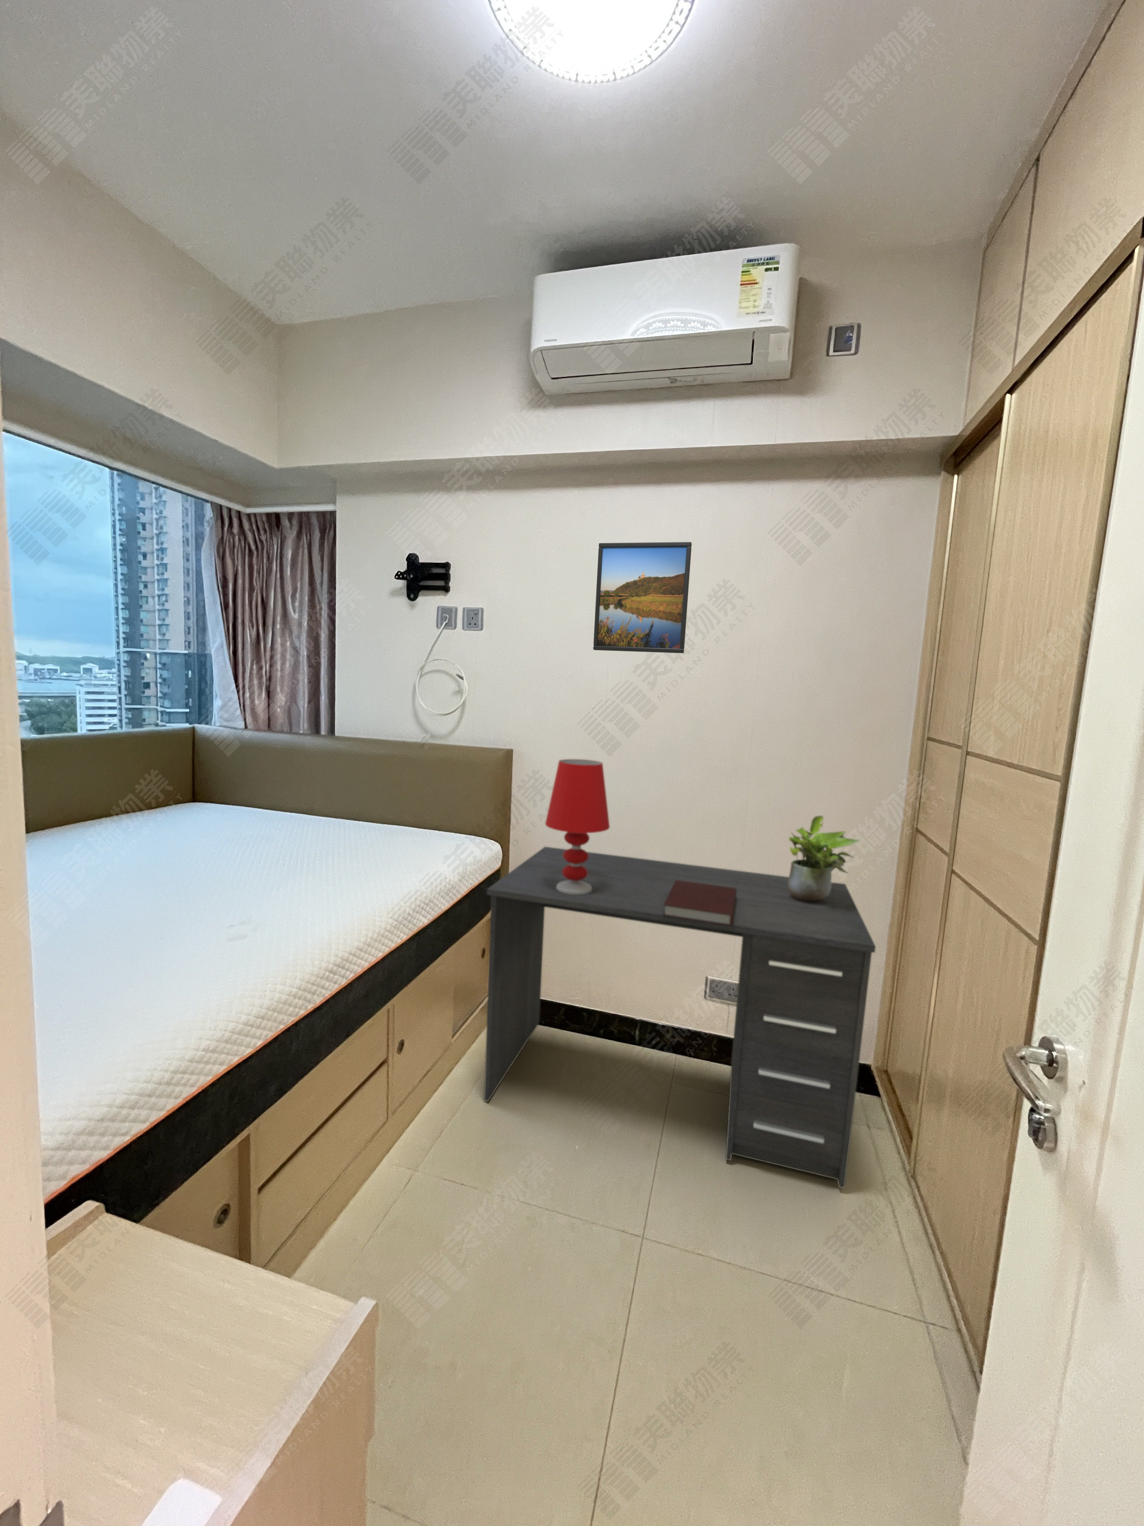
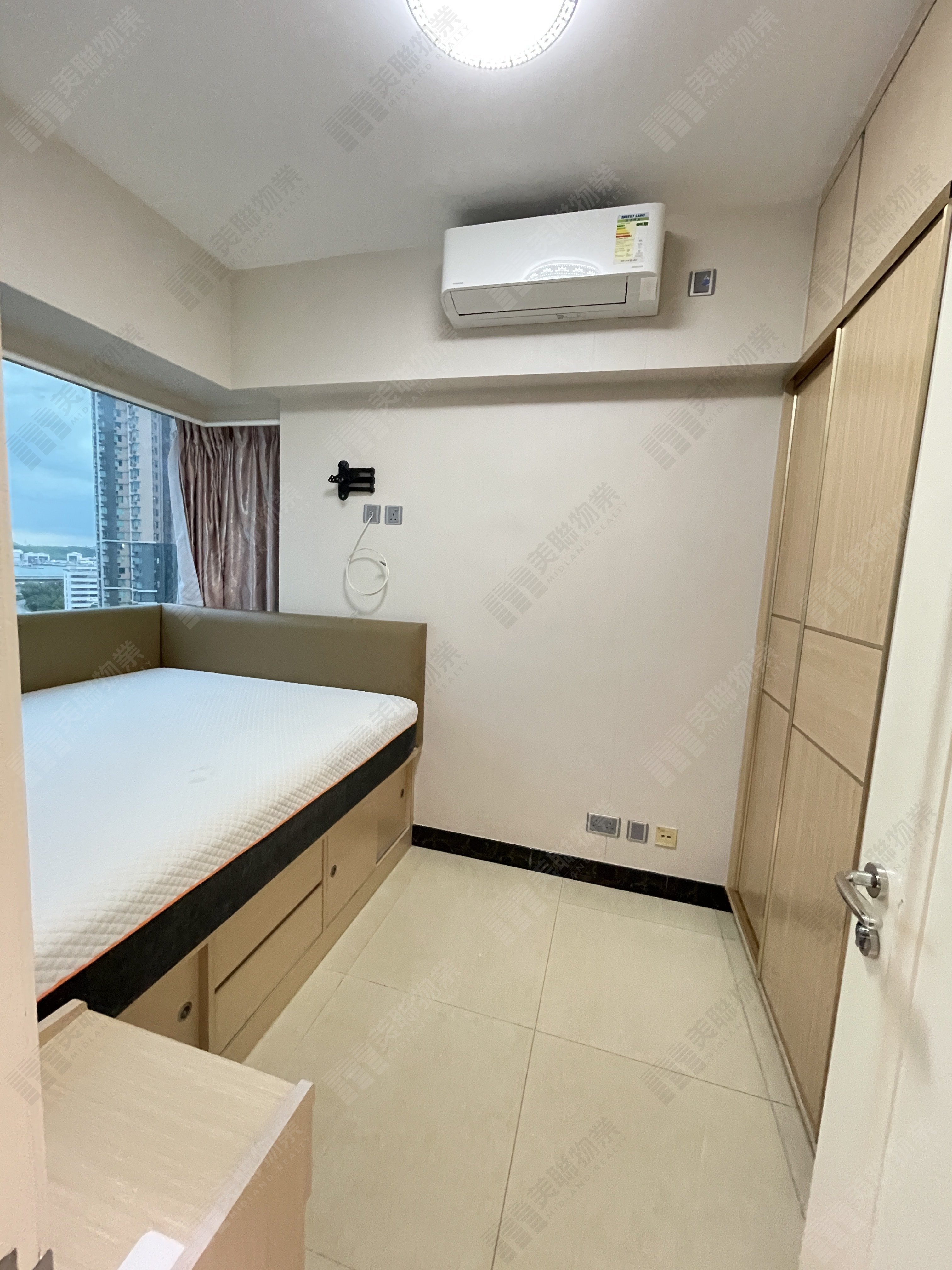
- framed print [592,542,692,654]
- desk [483,846,876,1190]
- notebook [663,880,737,925]
- table lamp [544,759,610,894]
- potted plant [788,815,859,900]
